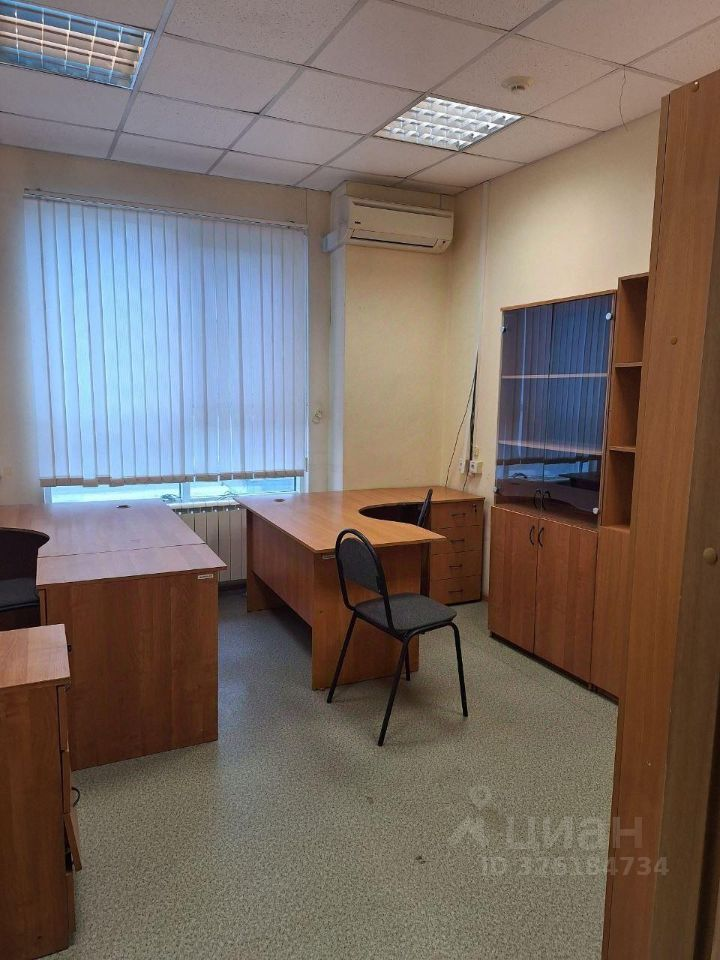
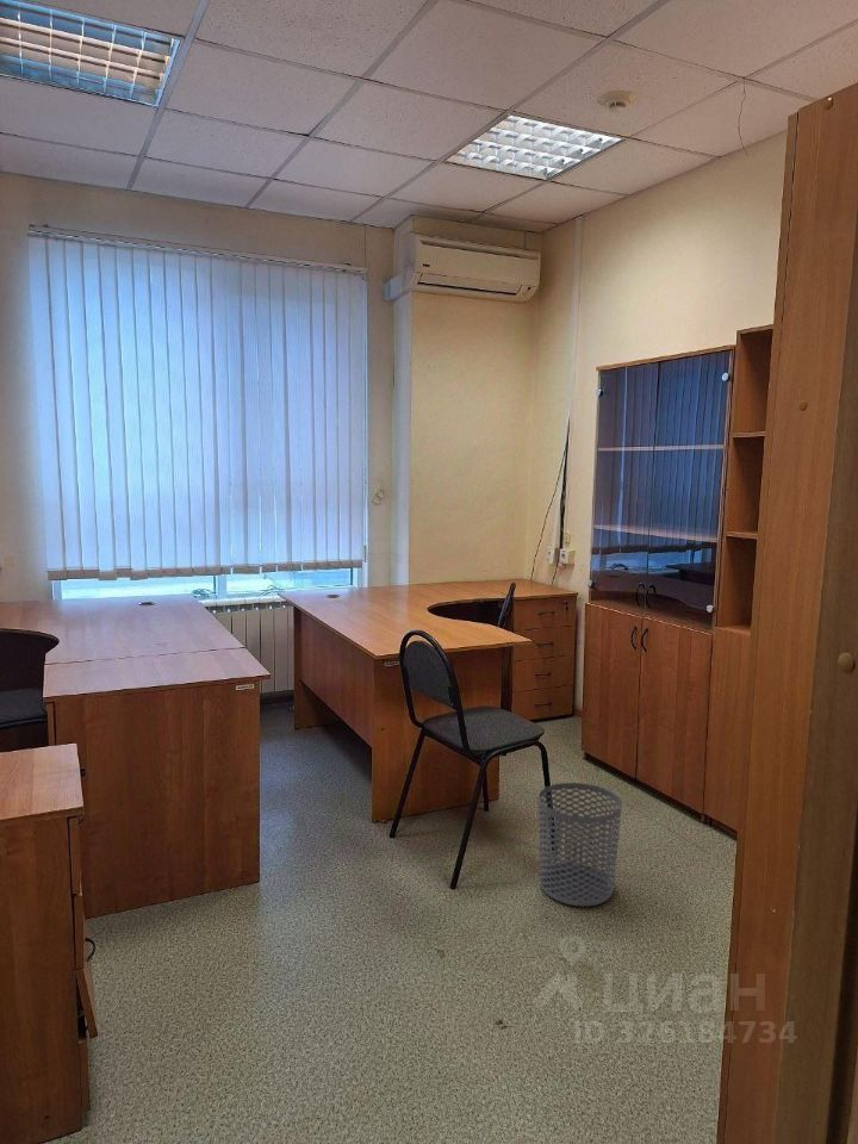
+ waste bin [537,782,623,908]
